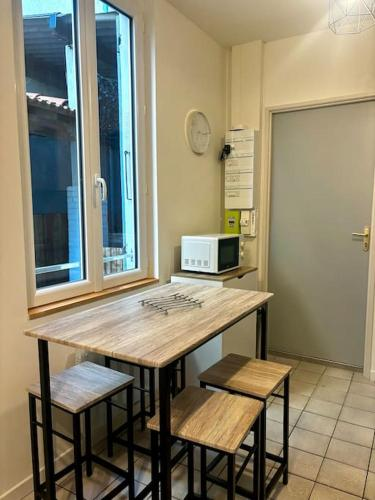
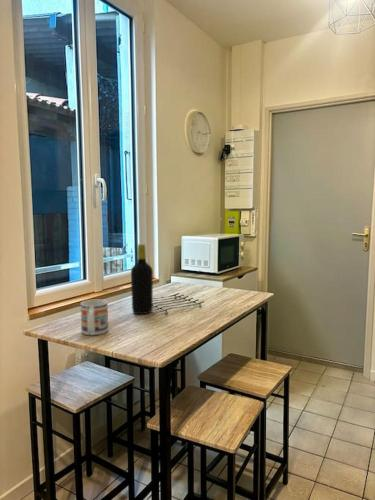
+ bottle [130,243,154,315]
+ mug [80,299,109,336]
